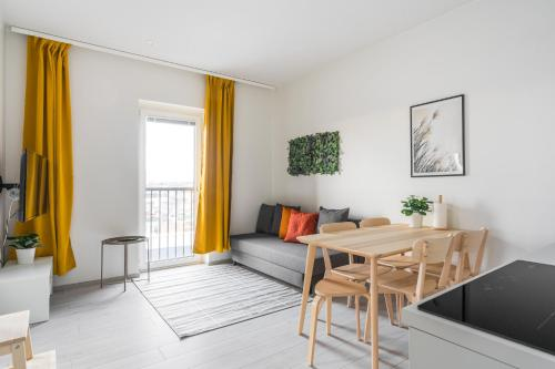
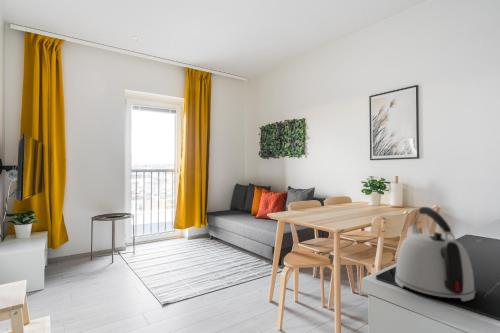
+ kettle [394,206,476,302]
